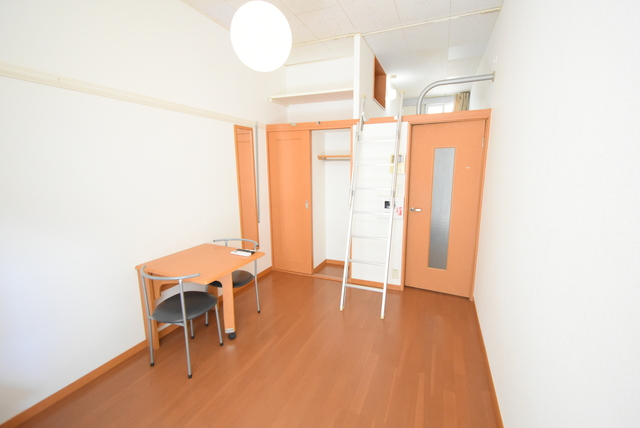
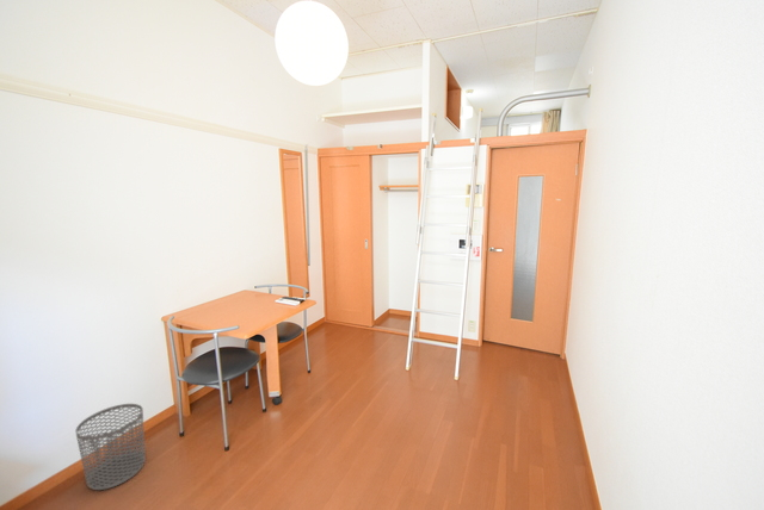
+ waste bin [75,403,147,491]
